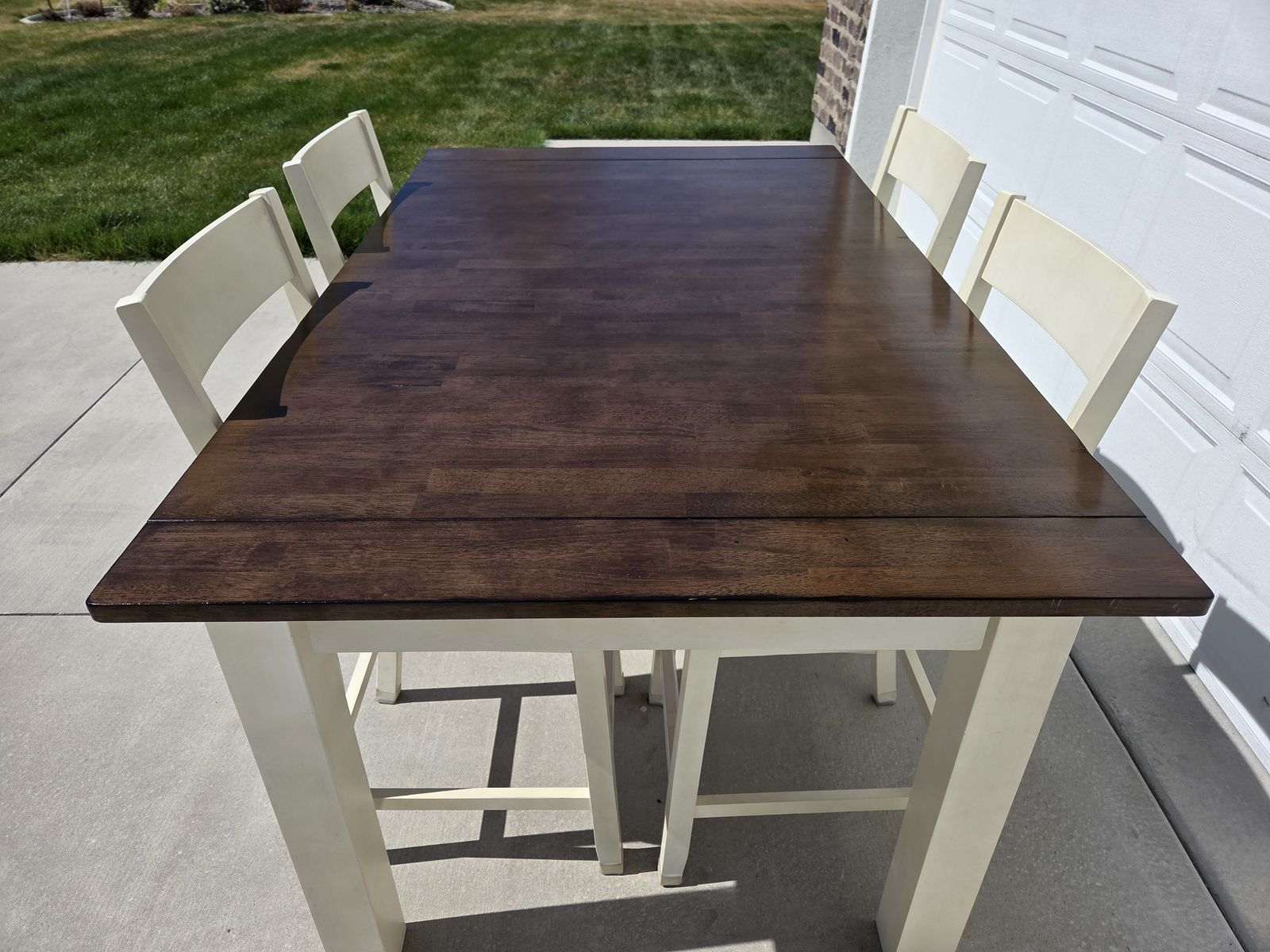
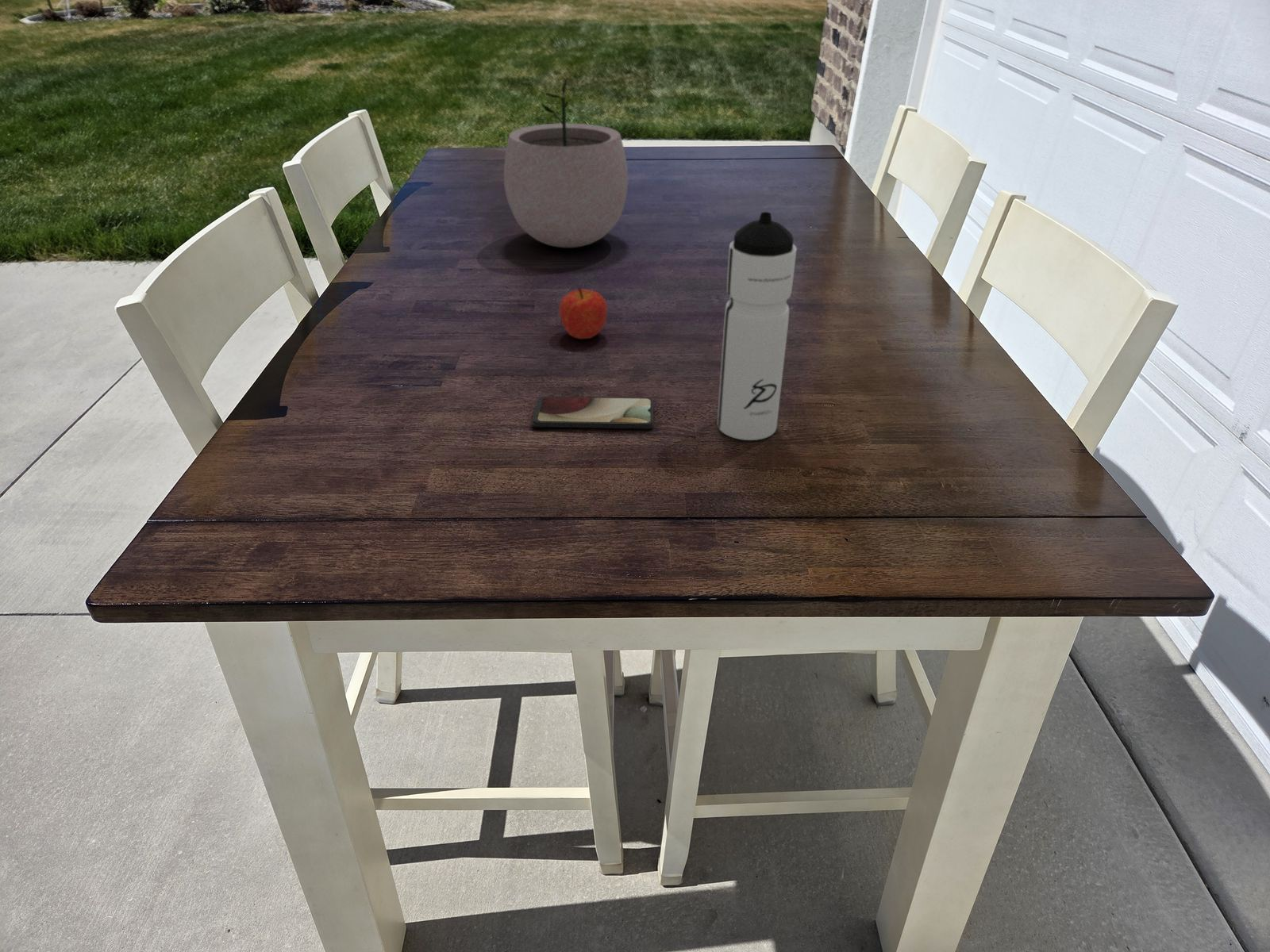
+ plant pot [503,79,629,248]
+ fruit [559,286,608,340]
+ smartphone [532,396,654,429]
+ water bottle [717,211,798,441]
